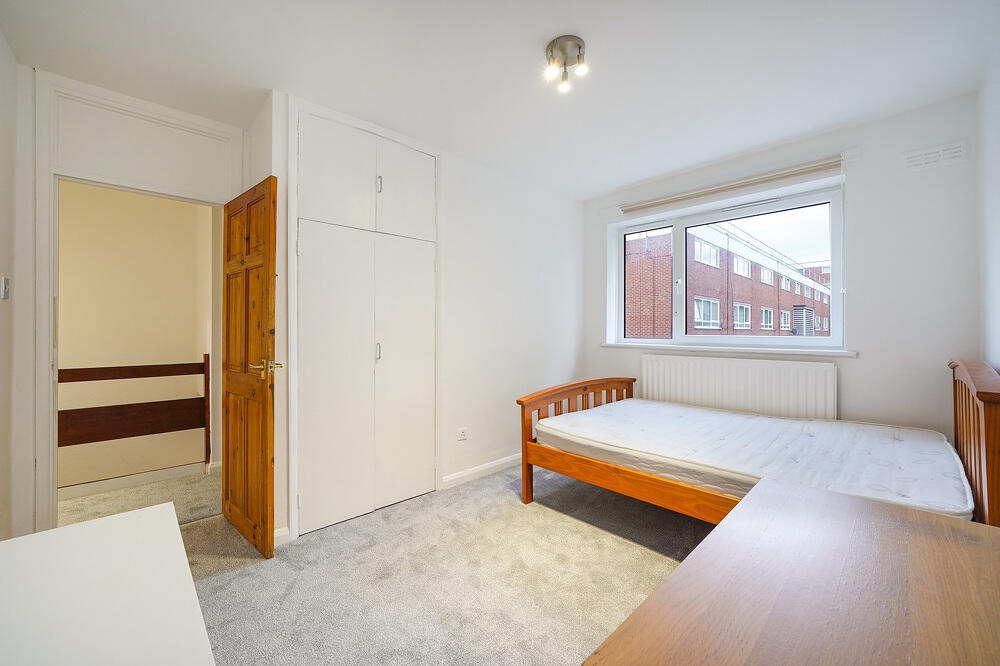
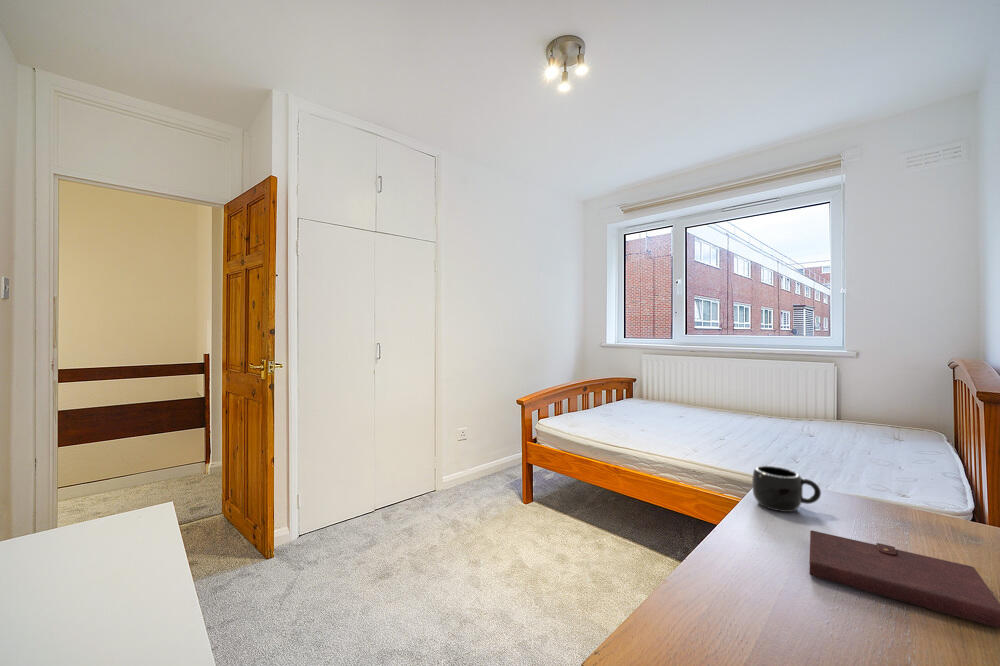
+ notebook [808,529,1000,629]
+ mug [751,465,822,513]
